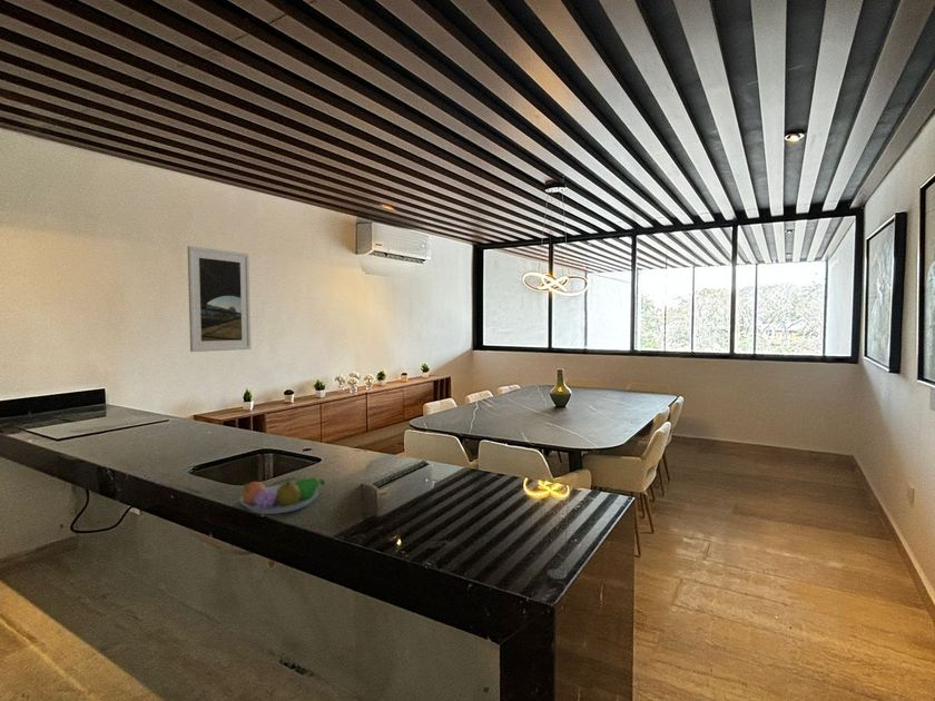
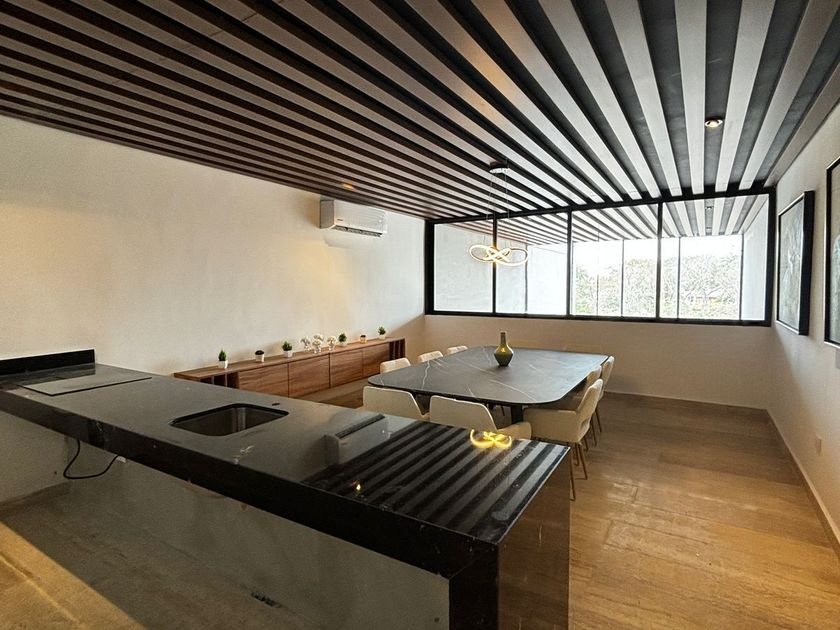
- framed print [186,245,253,353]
- fruit bowl [238,476,326,515]
